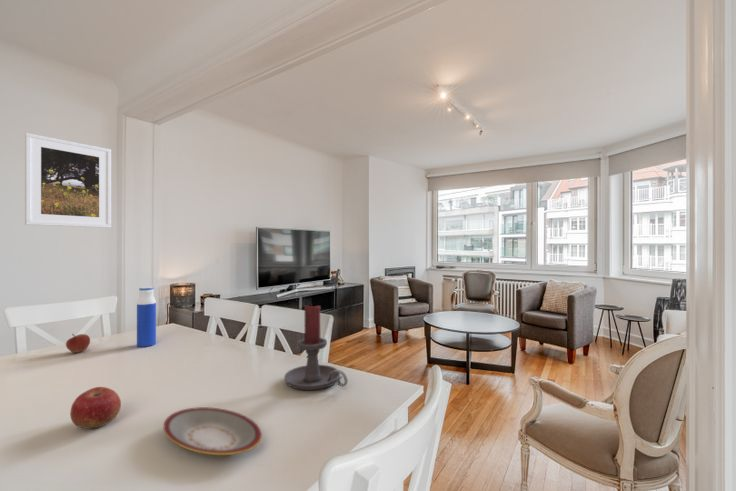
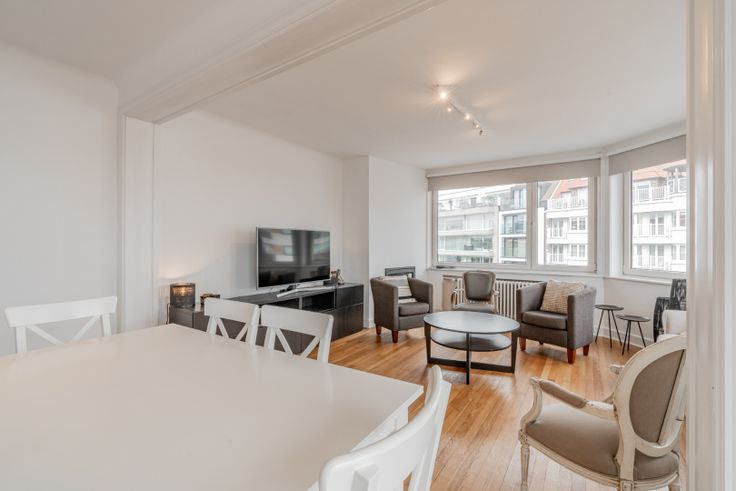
- water bottle [136,286,157,348]
- candle holder [283,303,349,391]
- apple [65,333,91,354]
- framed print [24,132,112,229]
- plate [162,406,263,456]
- apple [69,386,122,429]
